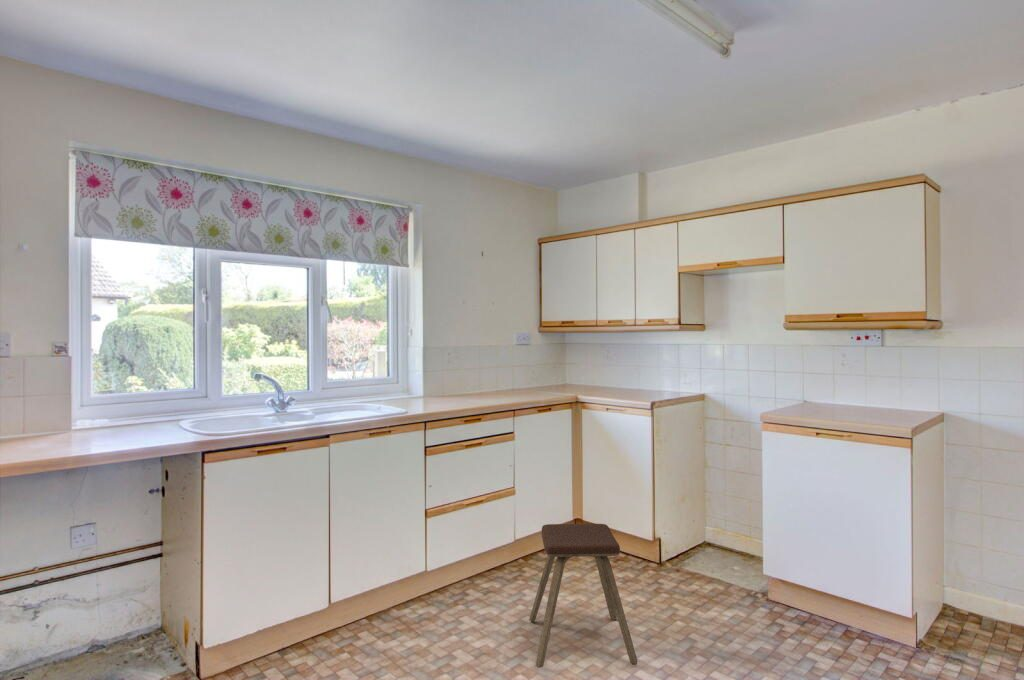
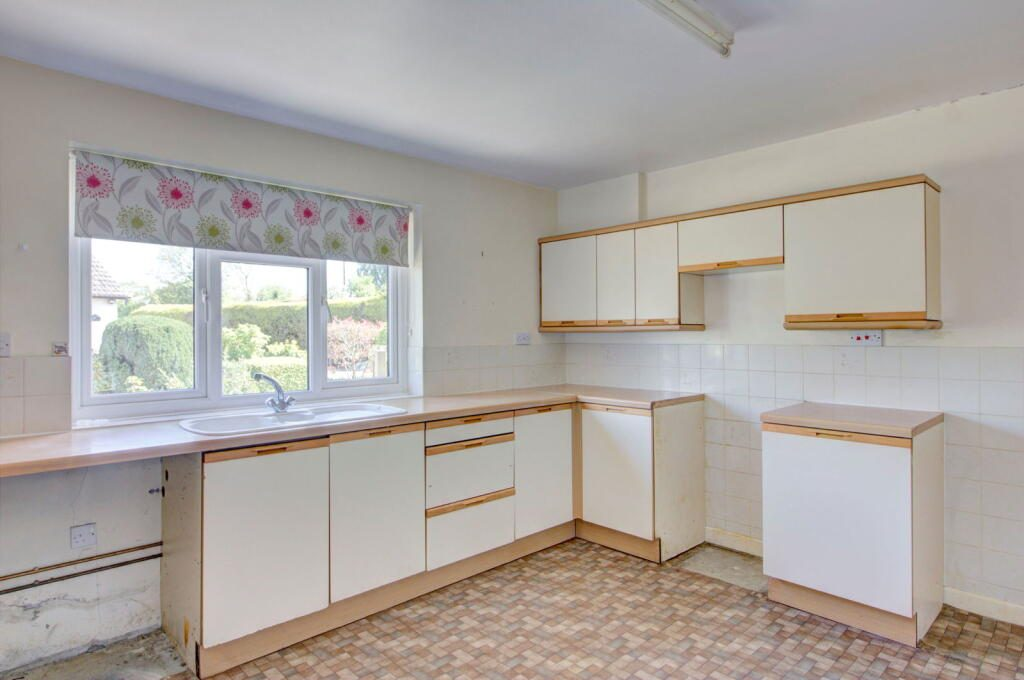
- music stool [528,523,638,669]
